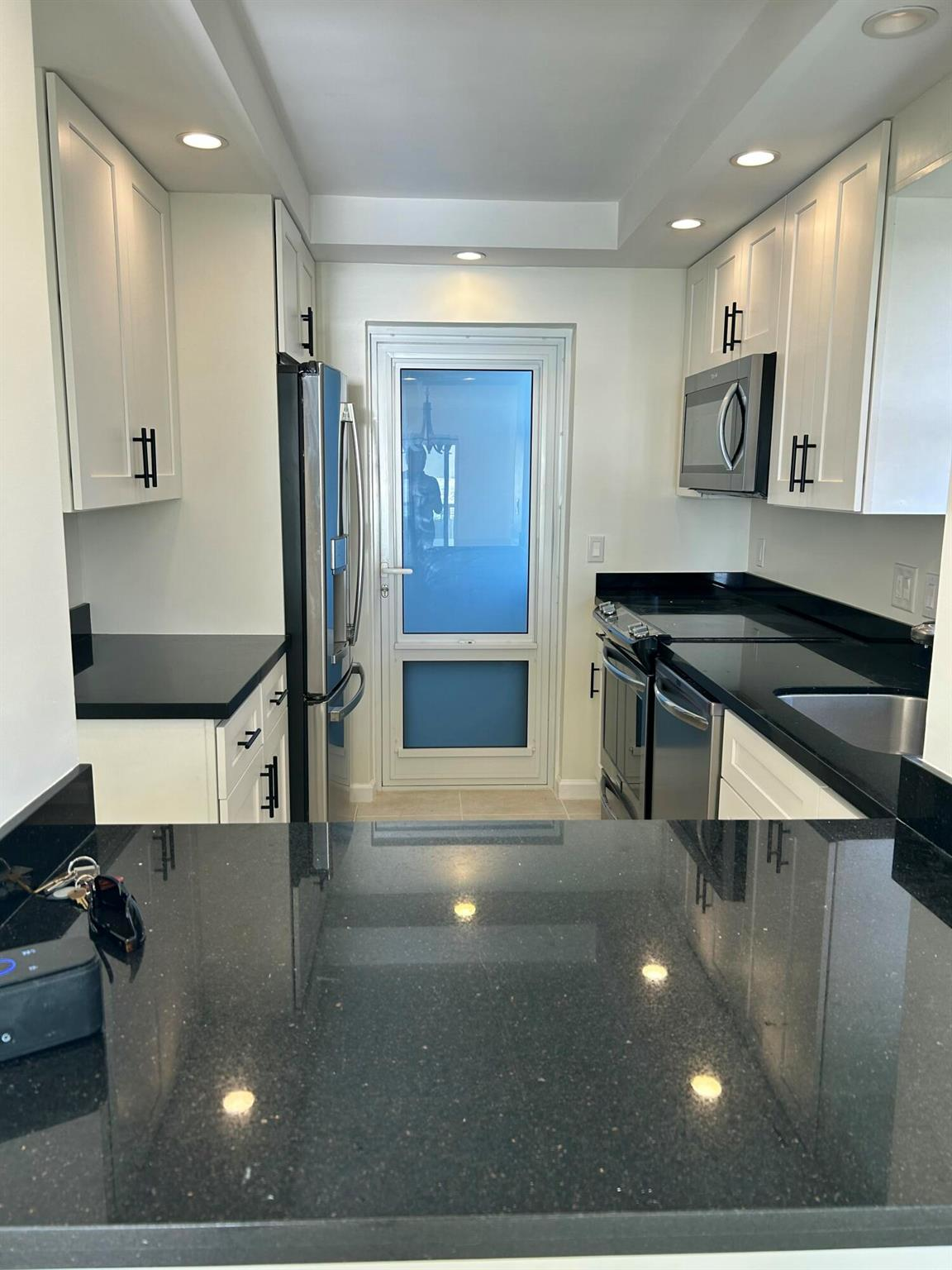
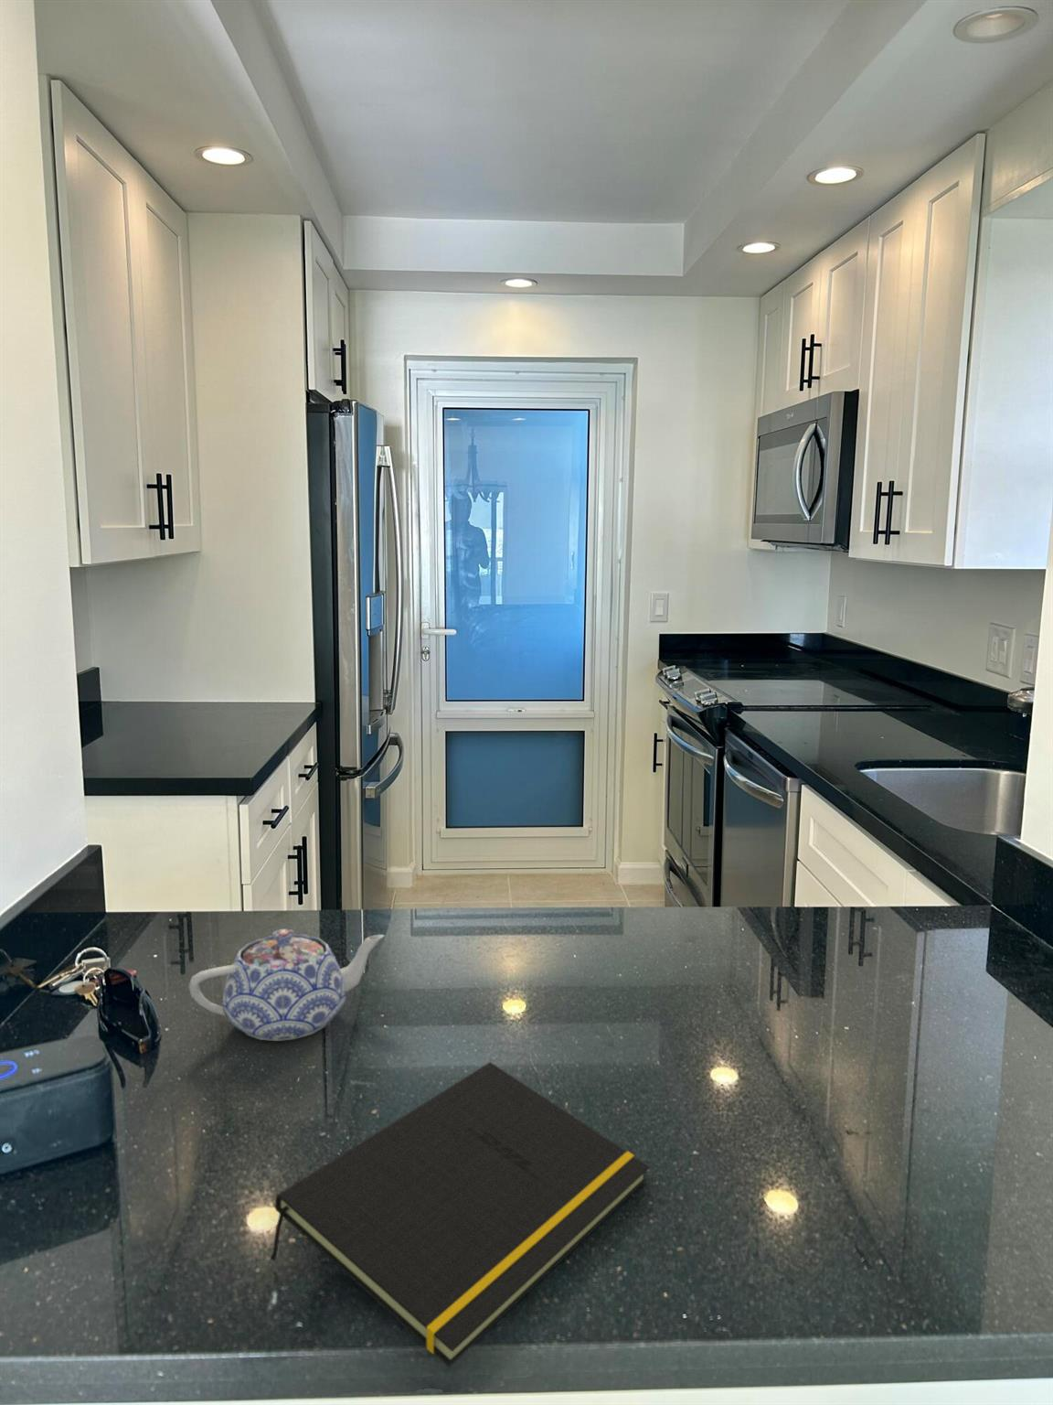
+ notepad [270,1061,650,1367]
+ teapot [187,928,386,1042]
